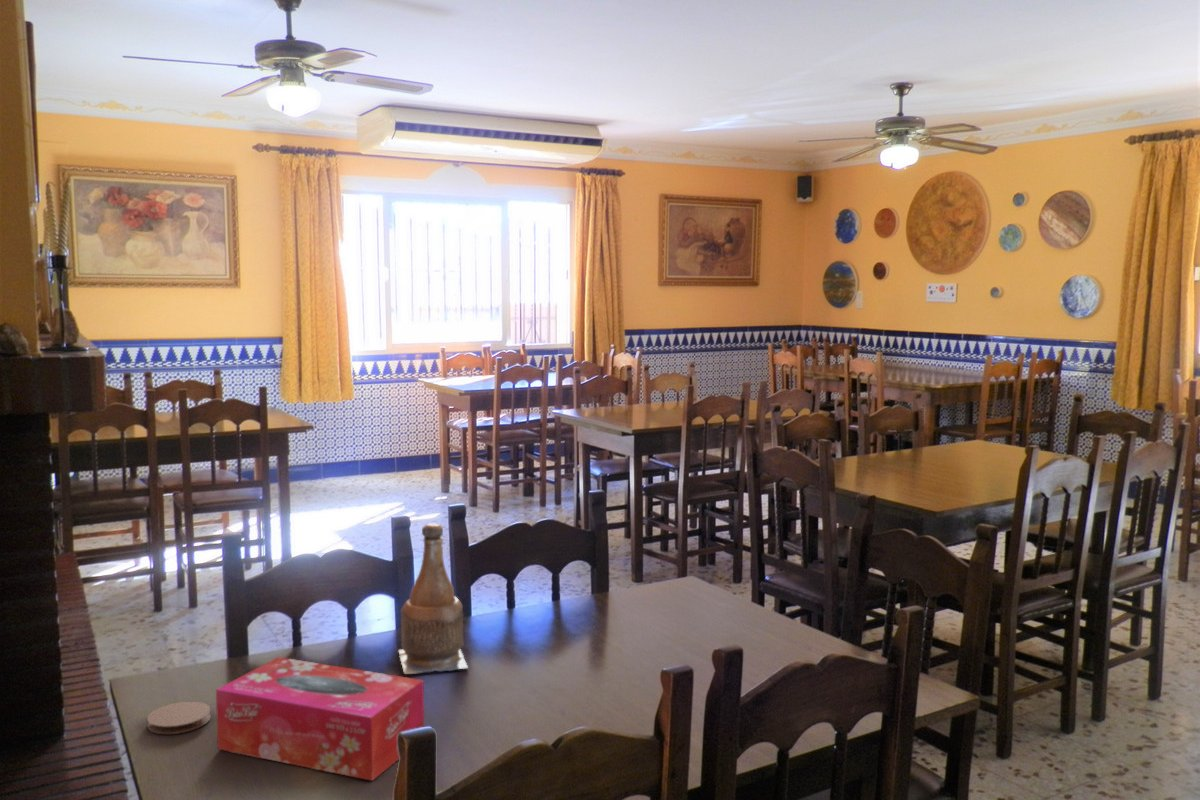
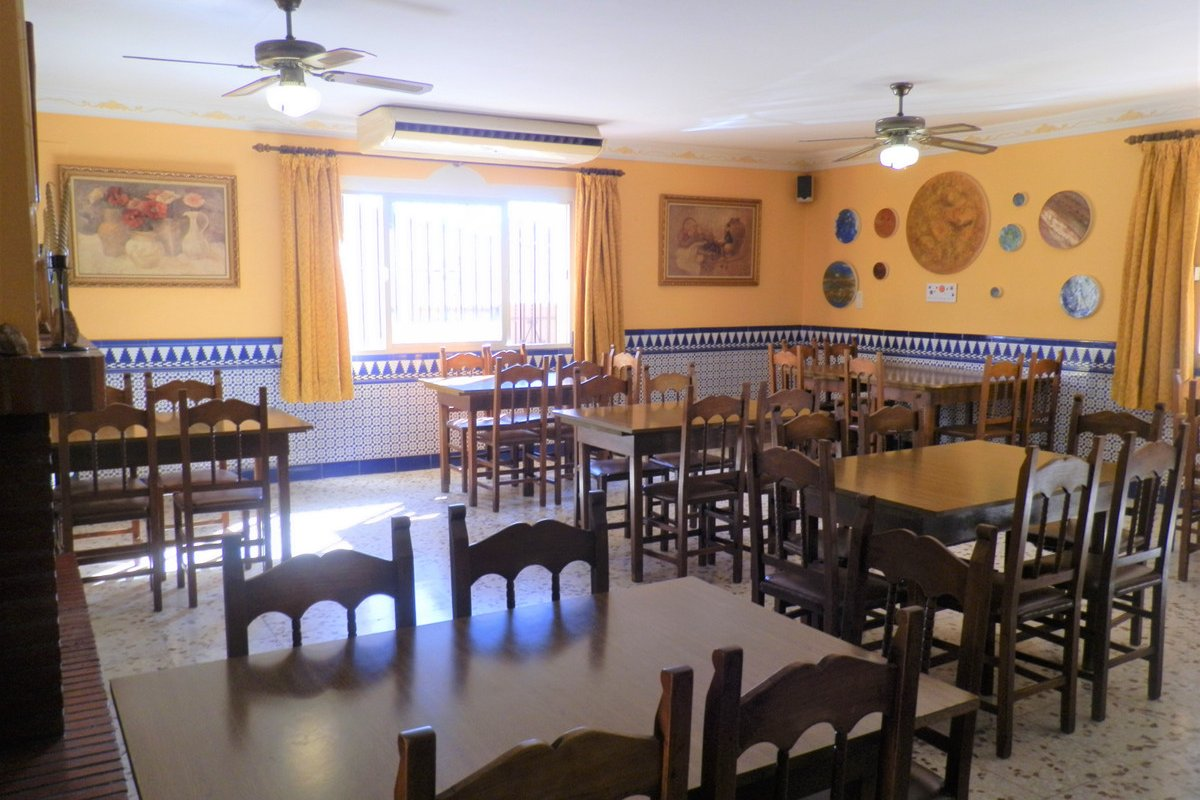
- coaster [146,701,212,735]
- tissue box [215,656,425,782]
- bottle [397,522,469,675]
